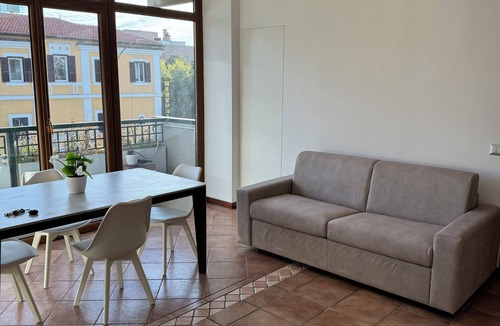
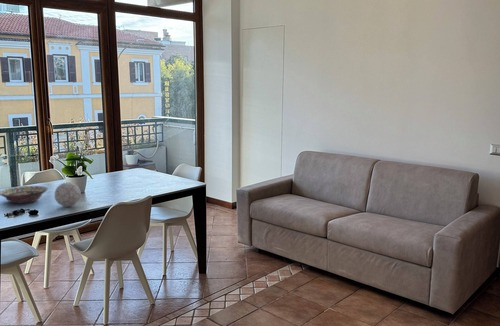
+ decorative bowl [0,185,49,205]
+ decorative ball [54,181,82,208]
